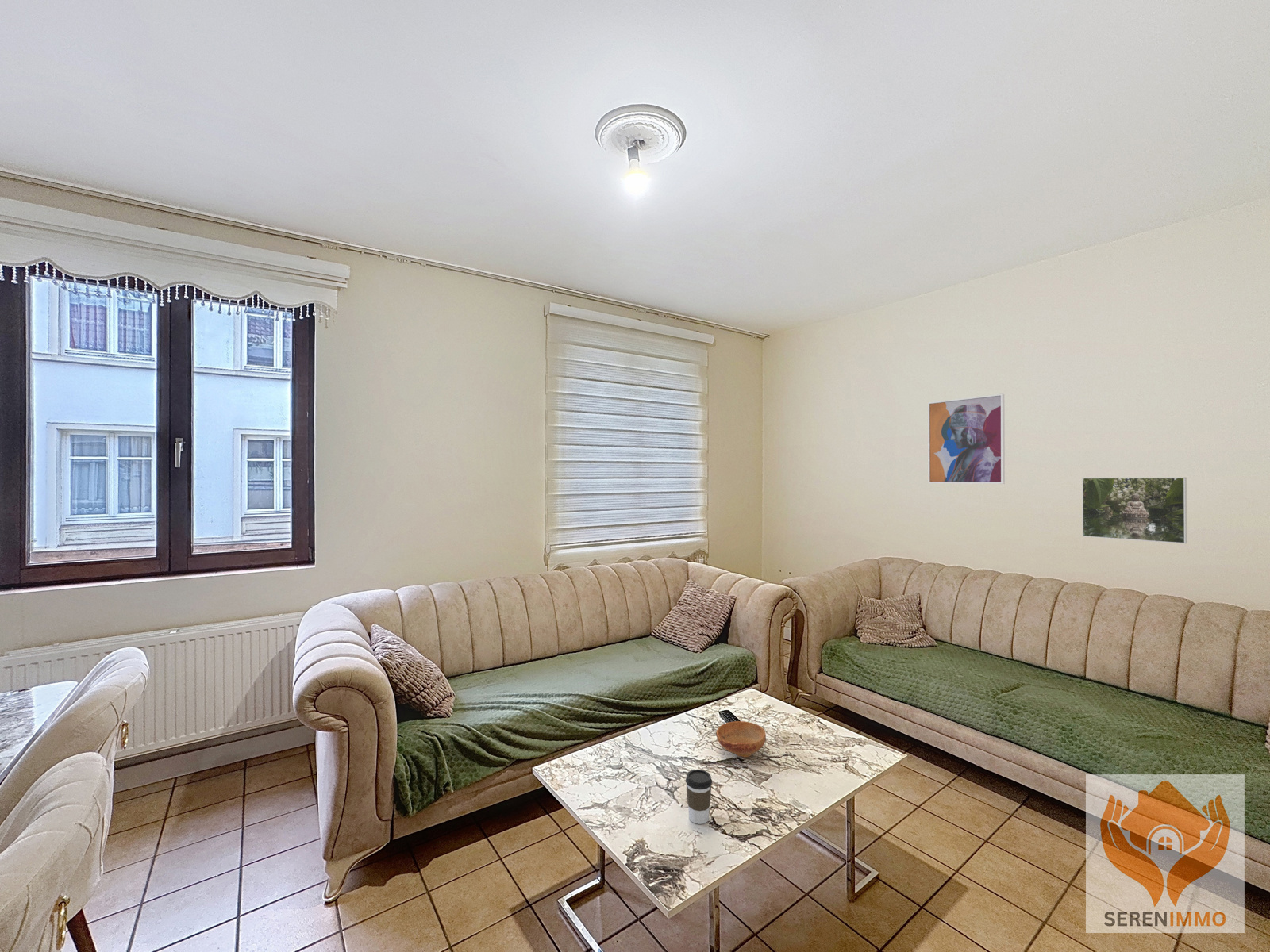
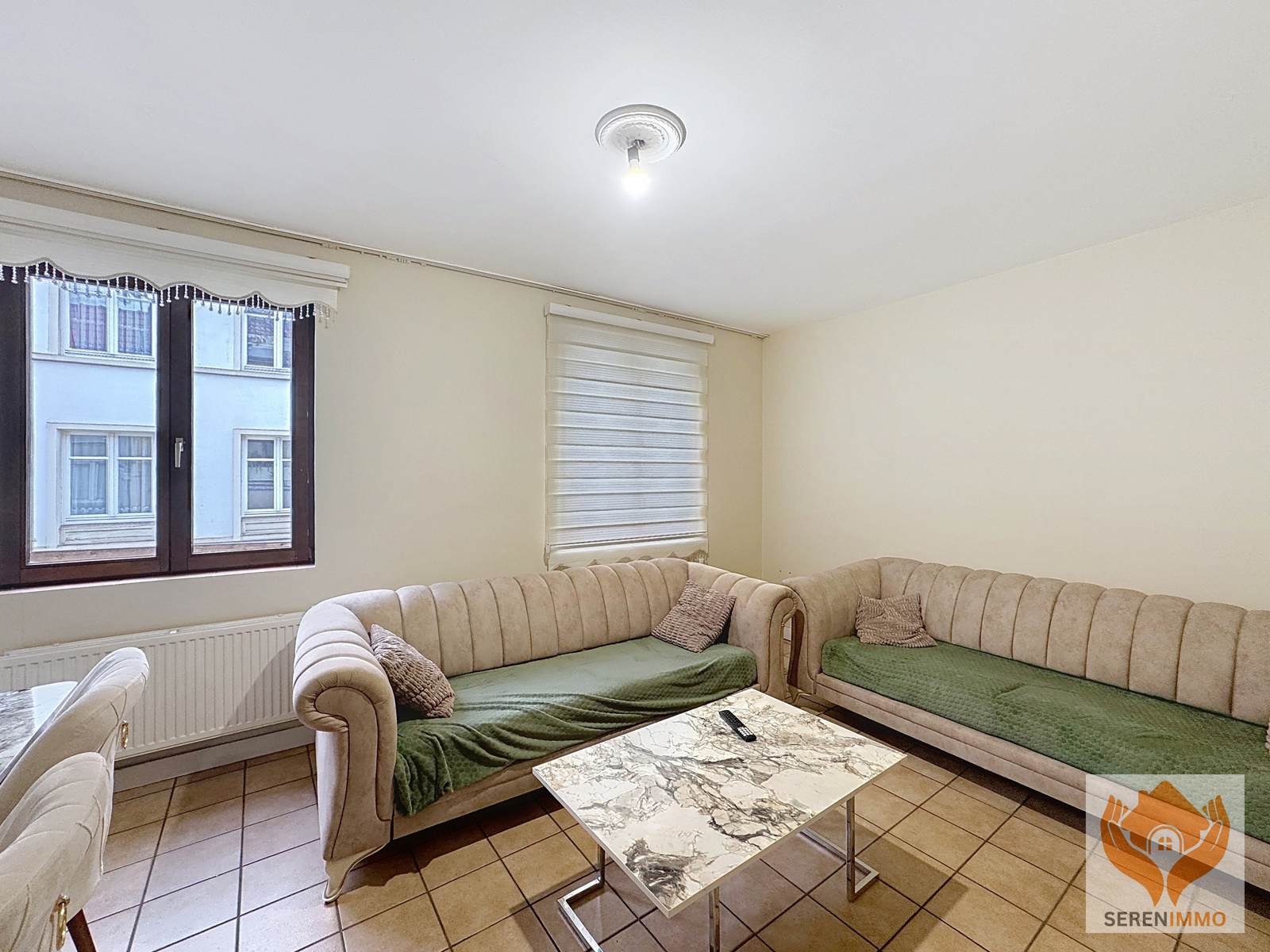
- wall art [927,393,1006,485]
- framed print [1081,477,1187,544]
- coffee cup [685,769,713,825]
- bowl [716,720,767,758]
